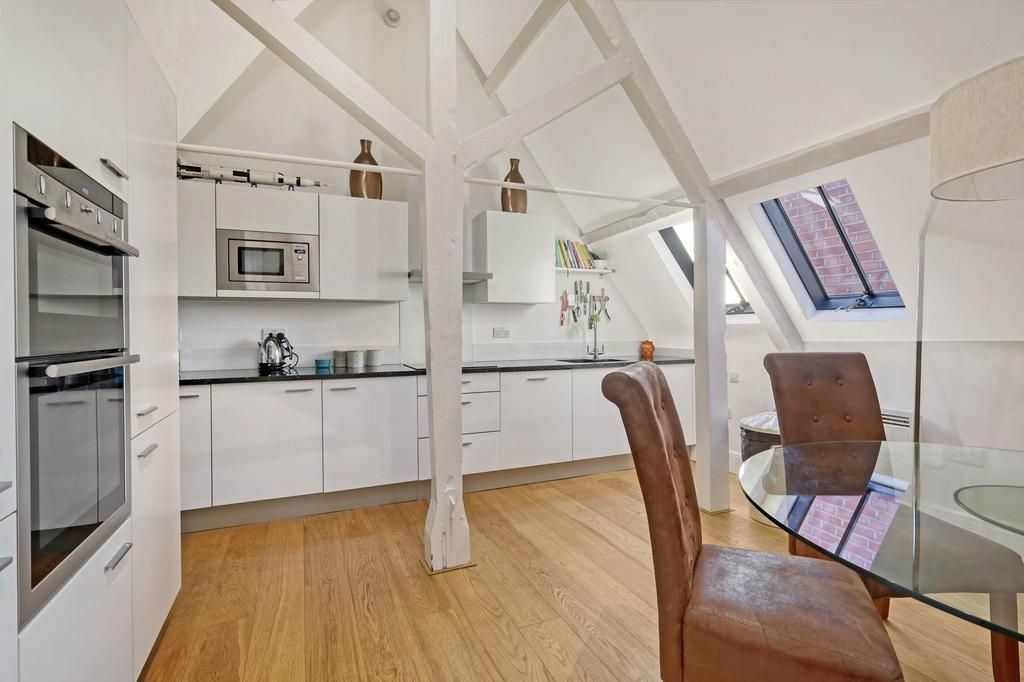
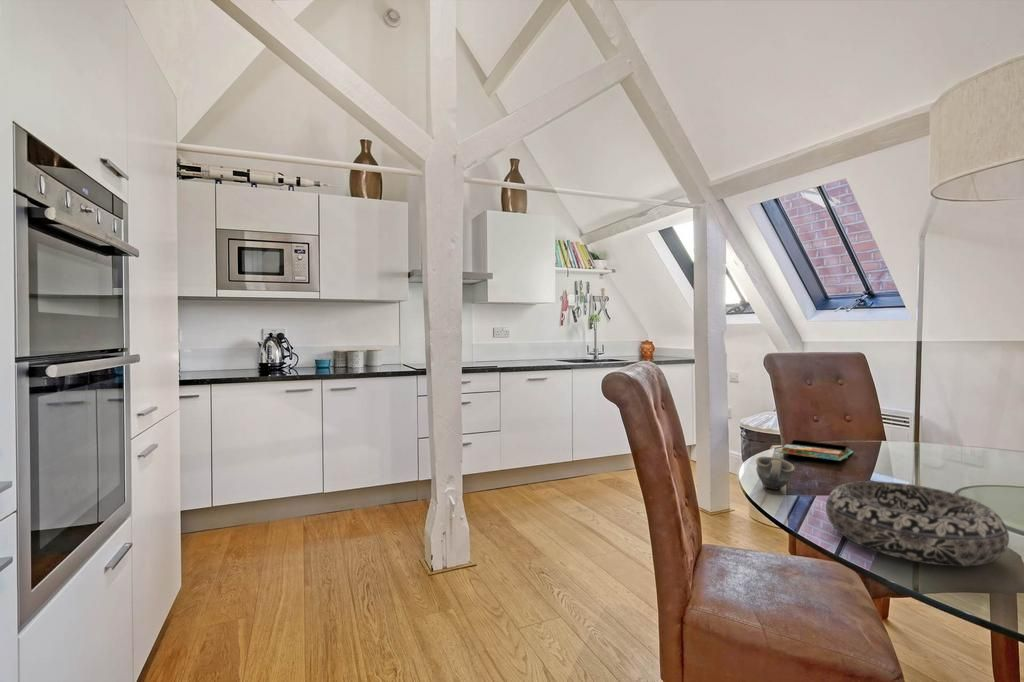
+ book [777,439,854,462]
+ cup [755,456,795,491]
+ decorative bowl [825,480,1010,567]
